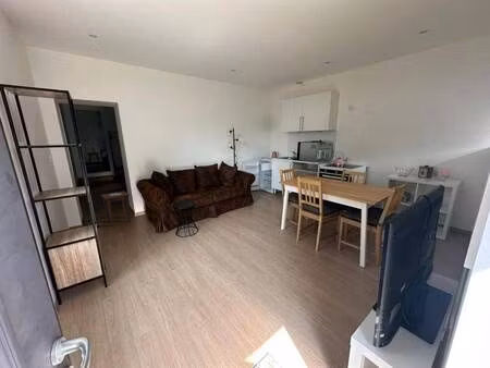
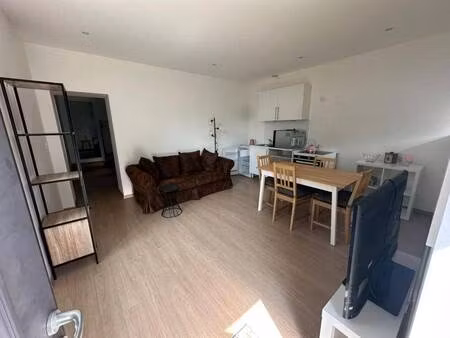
- side table [99,191,132,226]
